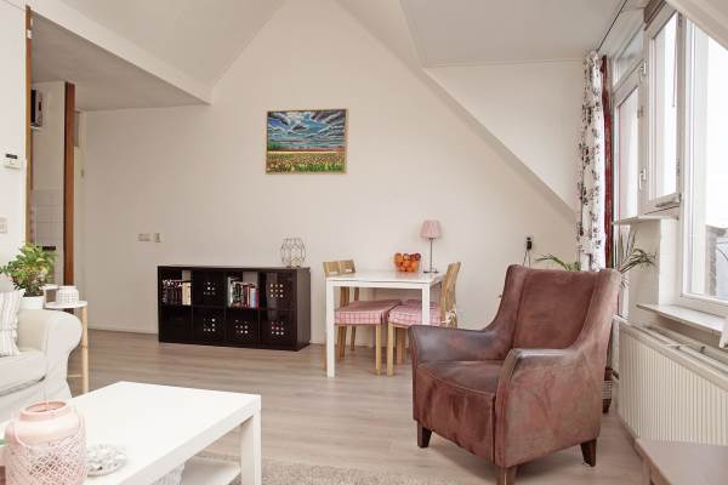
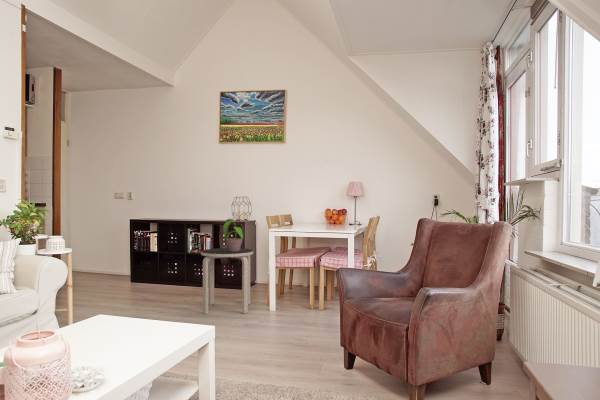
+ side table [200,247,254,315]
+ potted plant [222,218,245,251]
